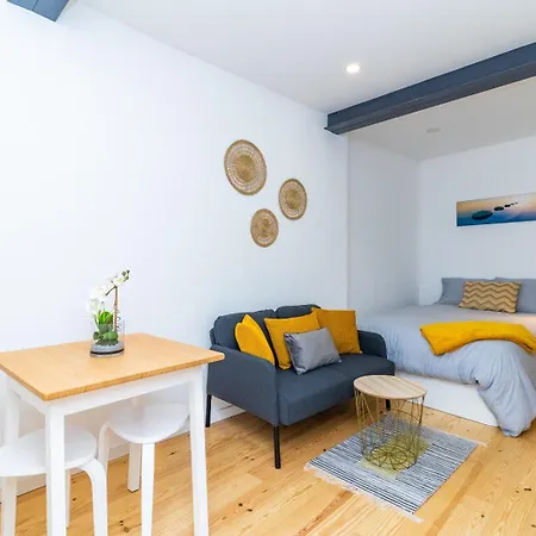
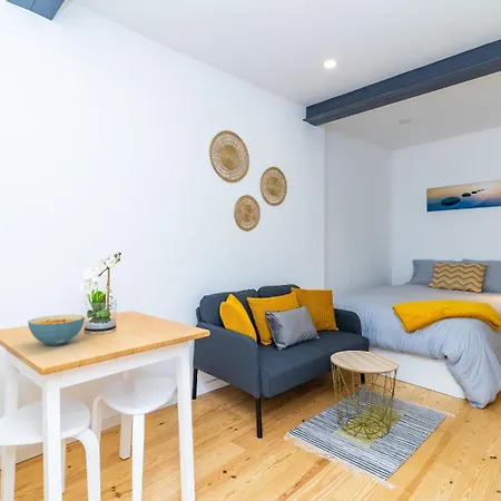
+ cereal bowl [27,313,86,346]
